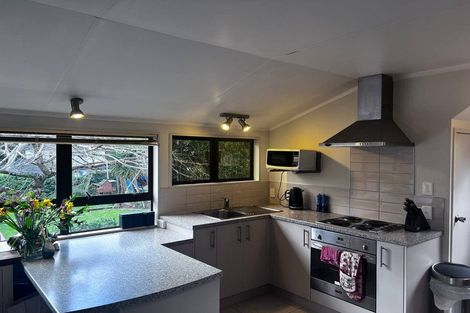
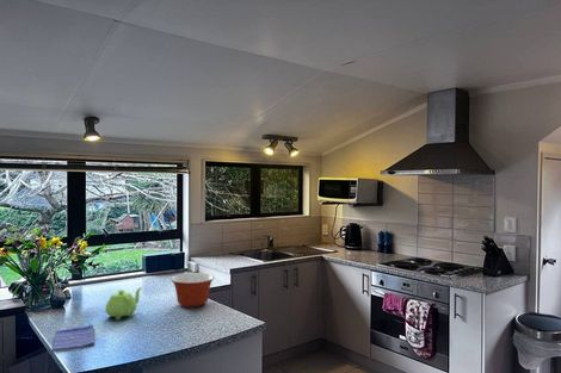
+ dish towel [51,324,95,353]
+ teapot [104,286,143,321]
+ mixing bowl [169,272,215,309]
